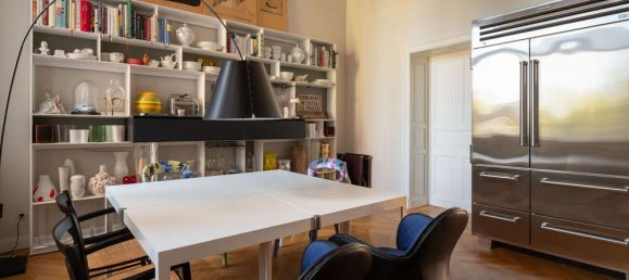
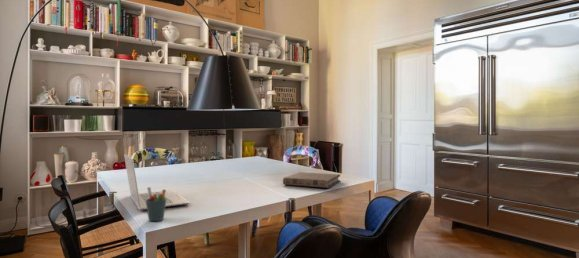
+ pen holder [145,186,167,222]
+ laptop [123,153,191,211]
+ book [282,171,341,189]
